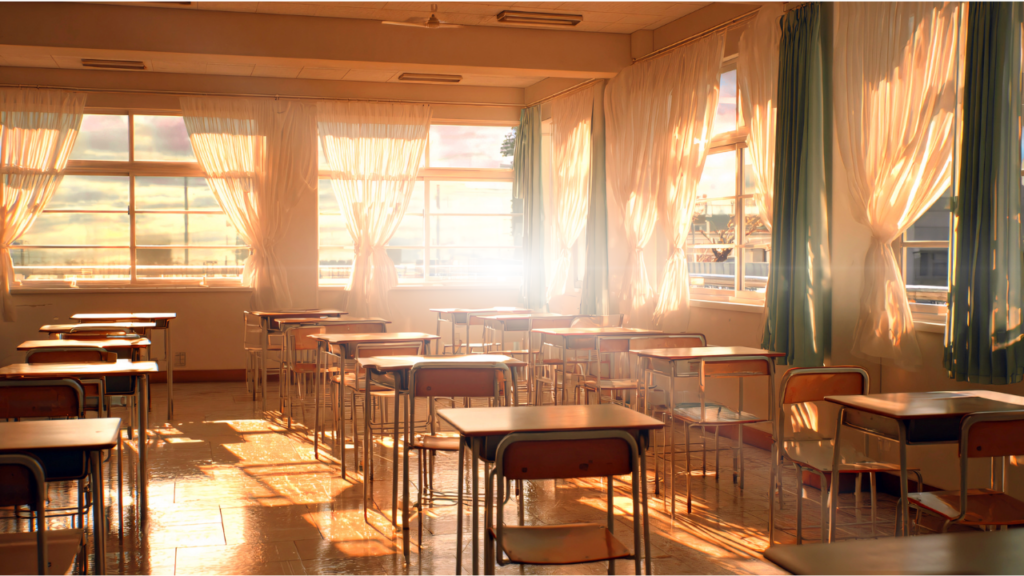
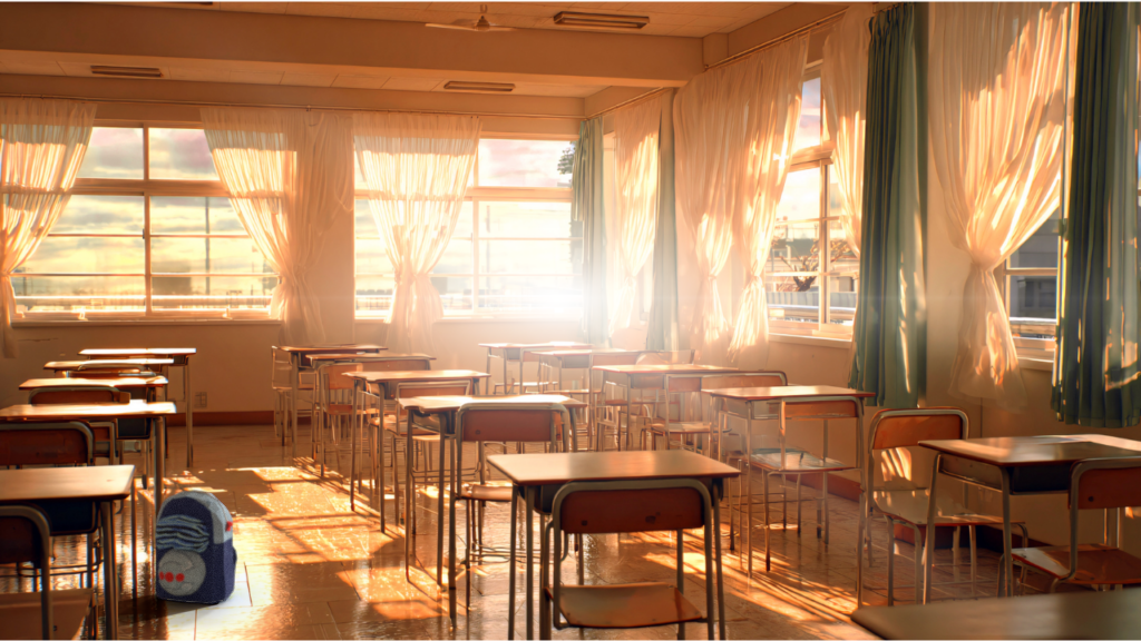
+ backpack [154,489,238,605]
